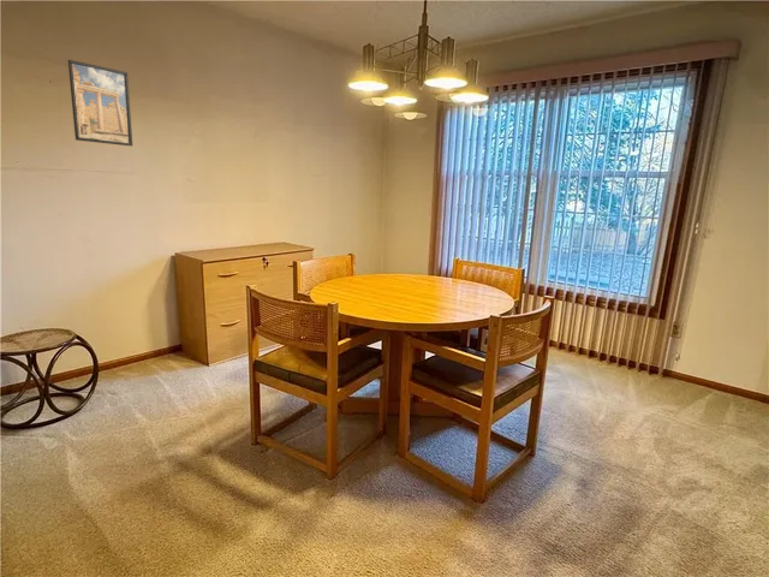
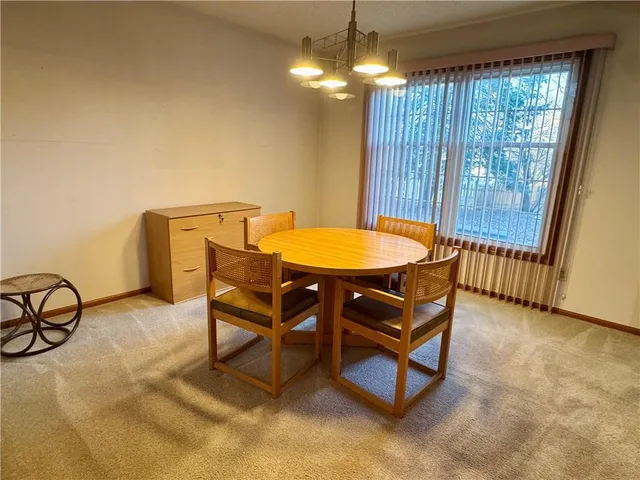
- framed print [67,59,133,147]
